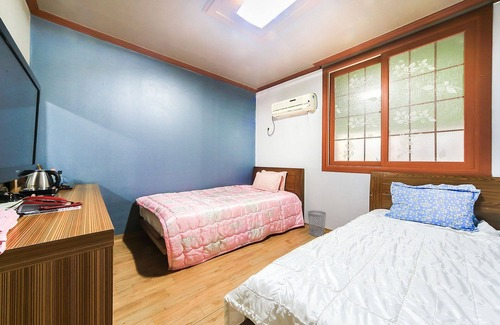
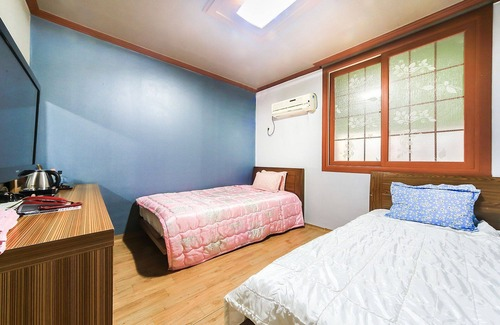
- wastebasket [307,209,327,237]
